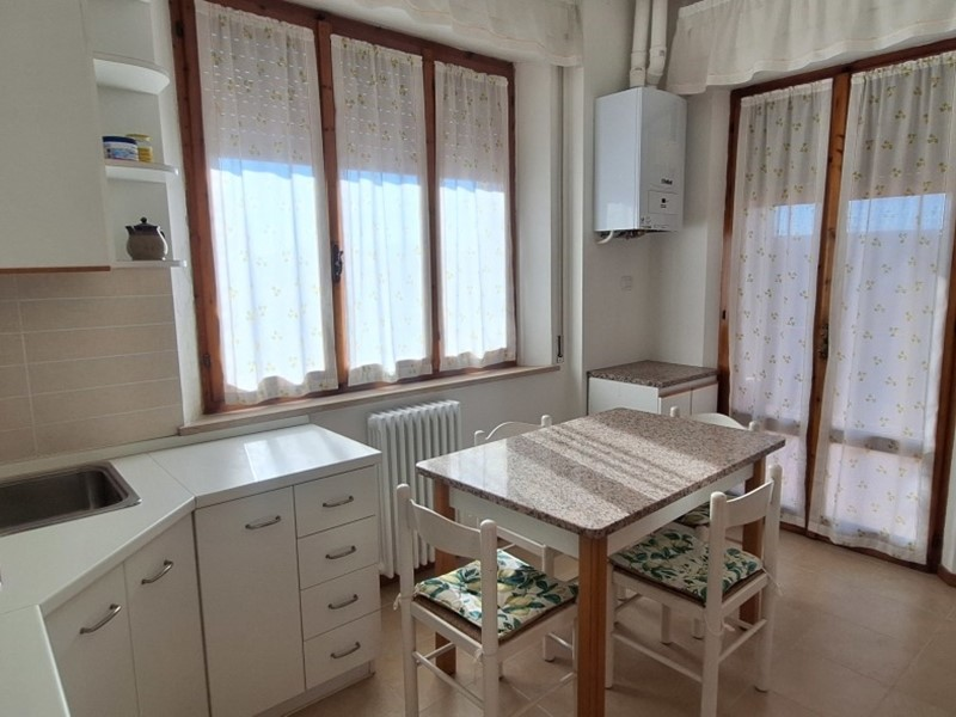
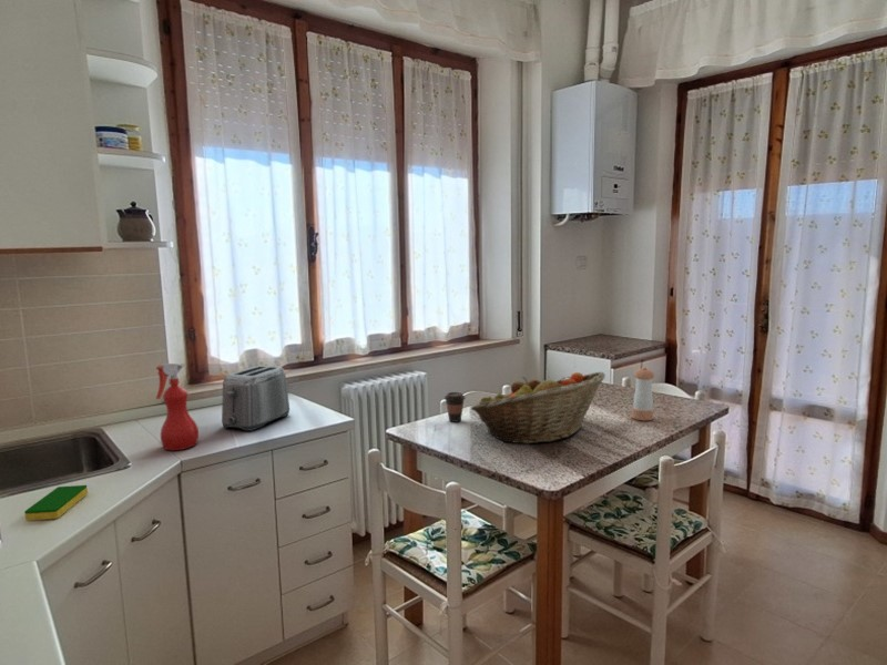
+ dish sponge [23,484,89,522]
+ toaster [221,365,290,432]
+ spray bottle [155,362,200,451]
+ fruit basket [470,371,606,444]
+ pepper shaker [631,366,655,421]
+ coffee cup [443,391,467,423]
